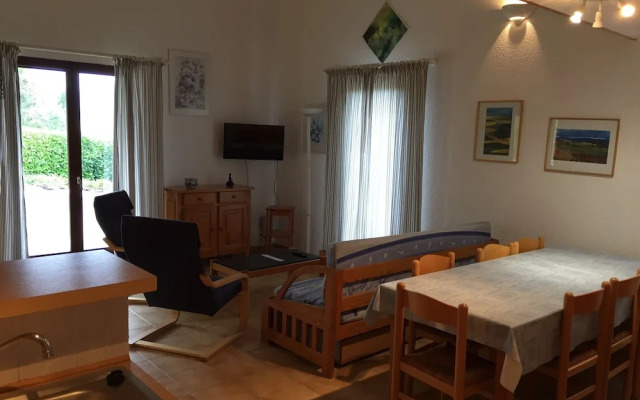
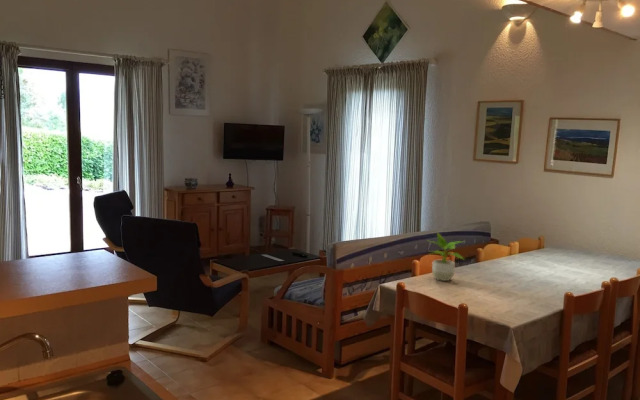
+ potted plant [425,231,466,282]
